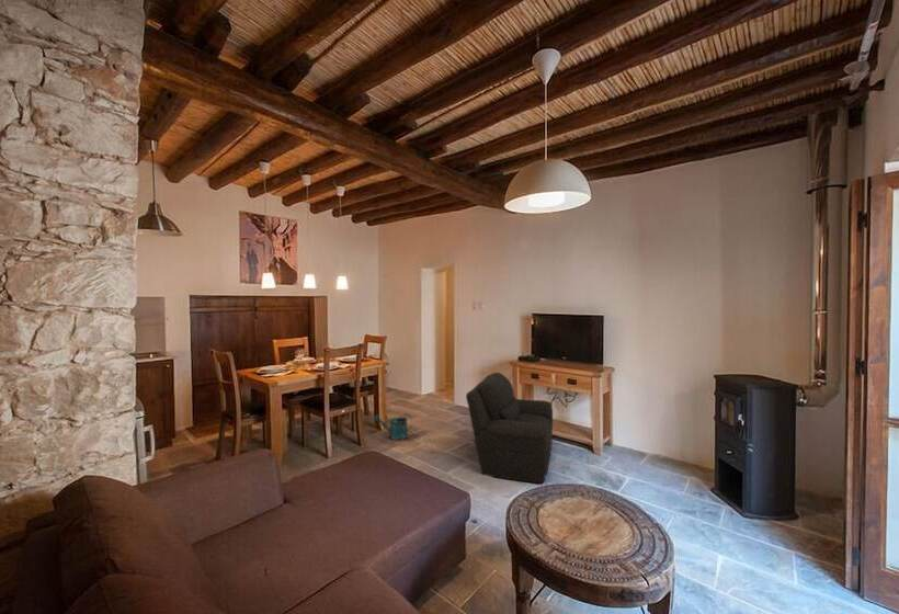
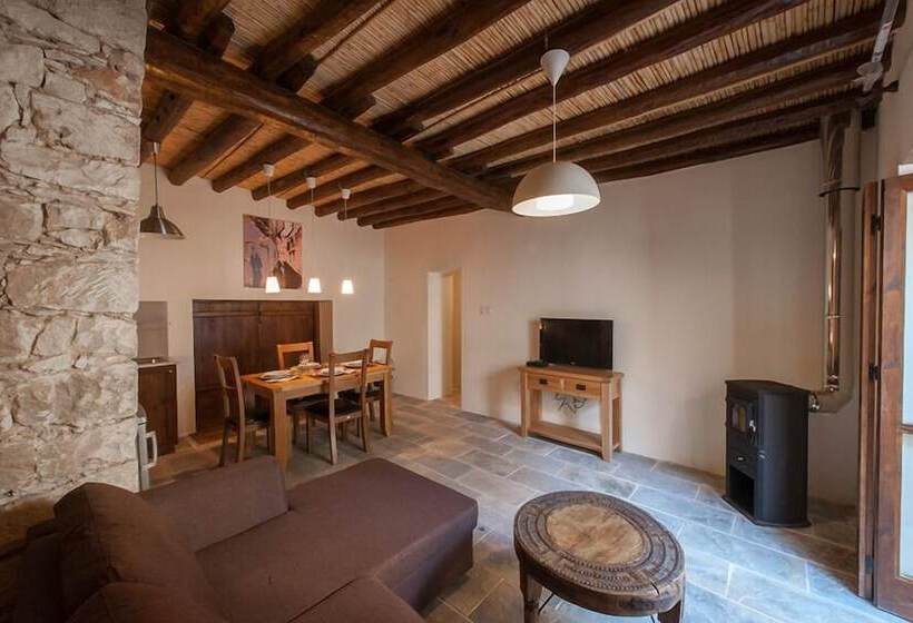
- armchair [465,372,554,484]
- watering can [373,413,413,442]
